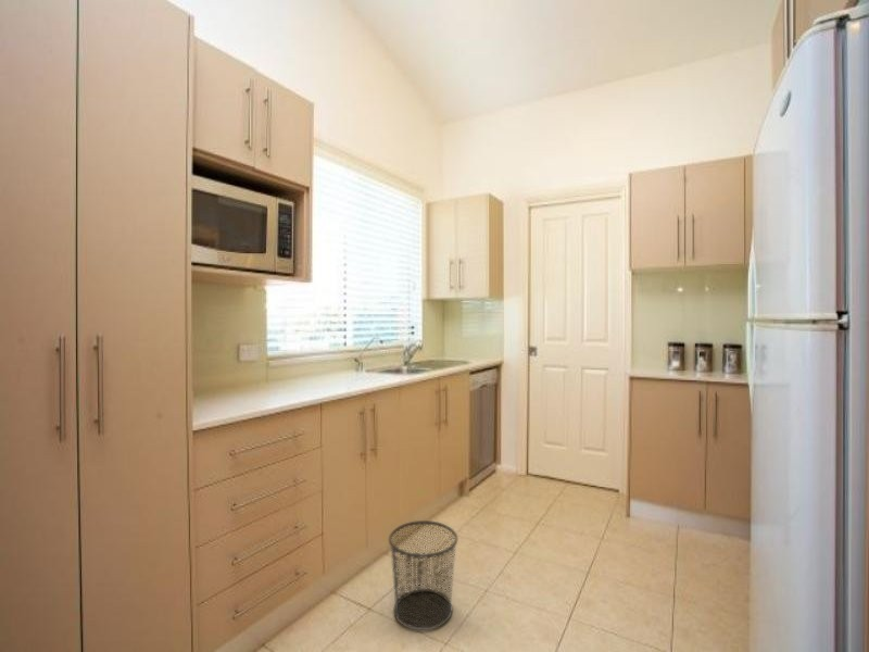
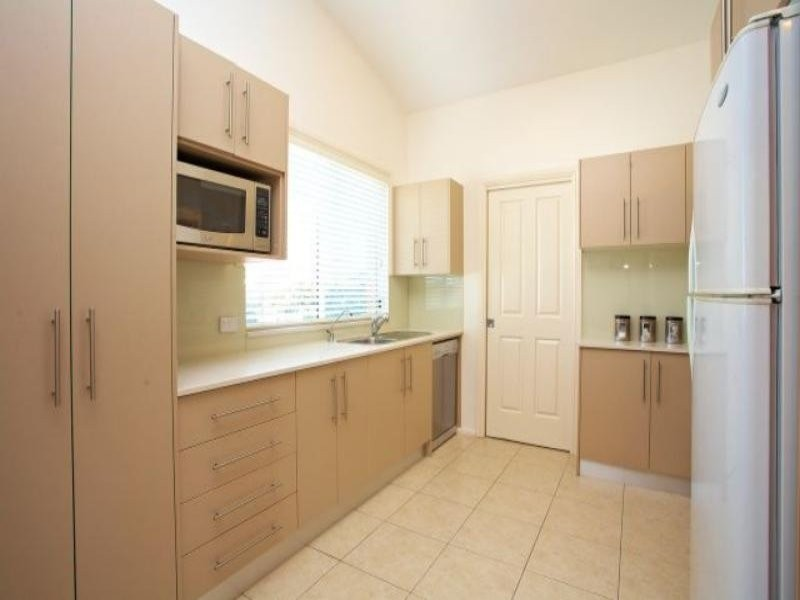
- trash can [388,519,458,631]
